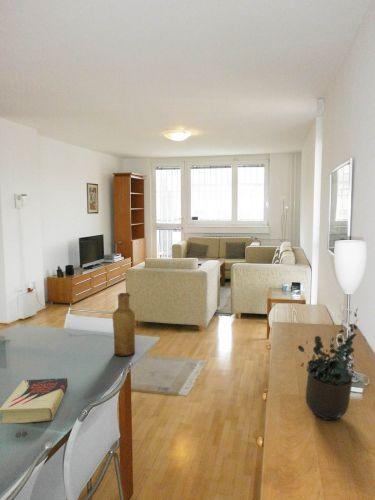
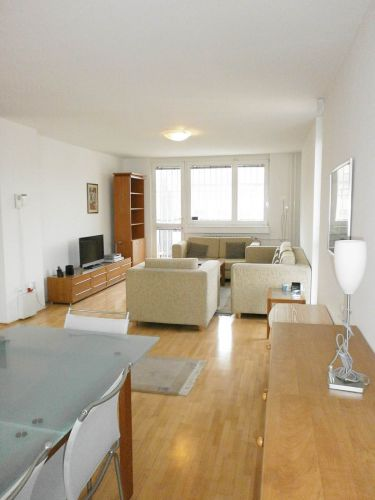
- potted plant [297,307,367,421]
- book [0,377,69,424]
- vase [112,292,136,358]
